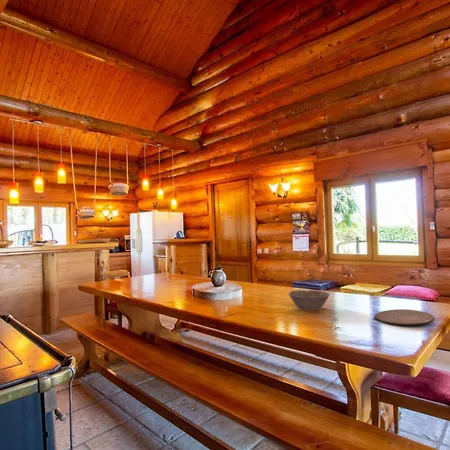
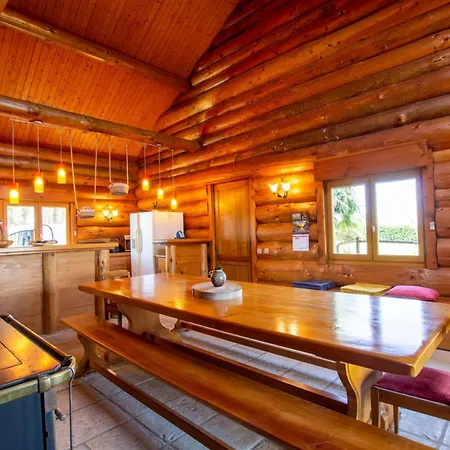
- plate [374,308,435,326]
- bowl [287,289,331,312]
